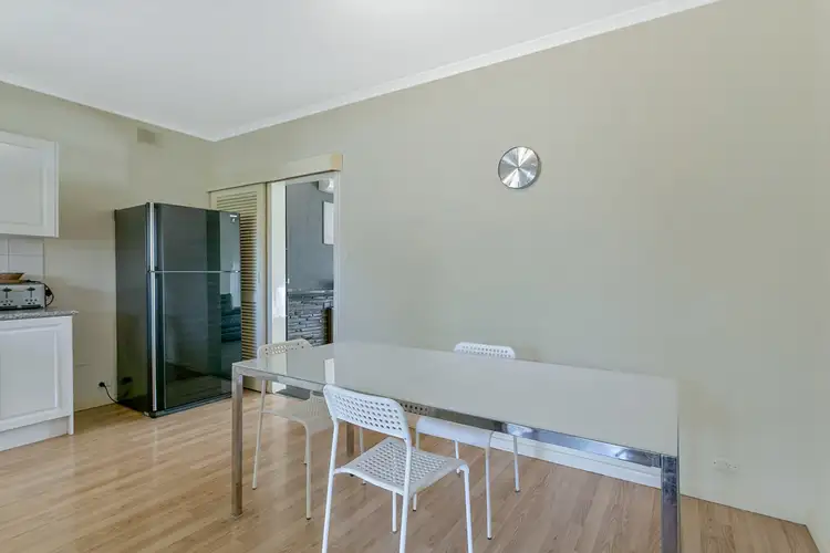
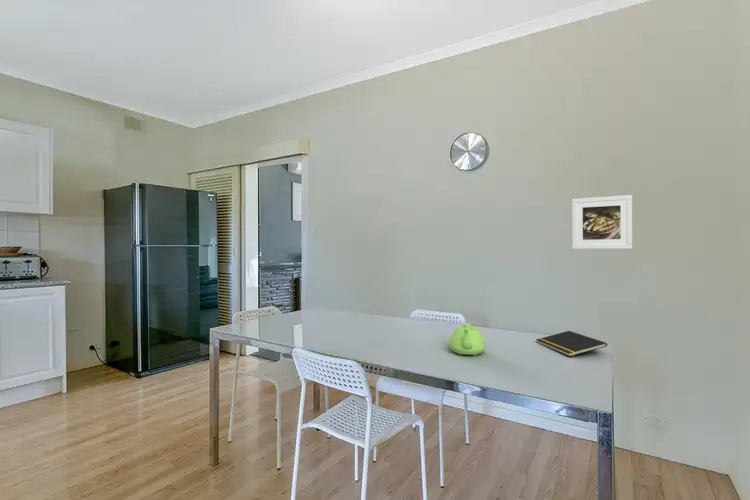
+ notepad [535,330,608,357]
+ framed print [571,194,633,250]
+ teapot [449,322,487,356]
